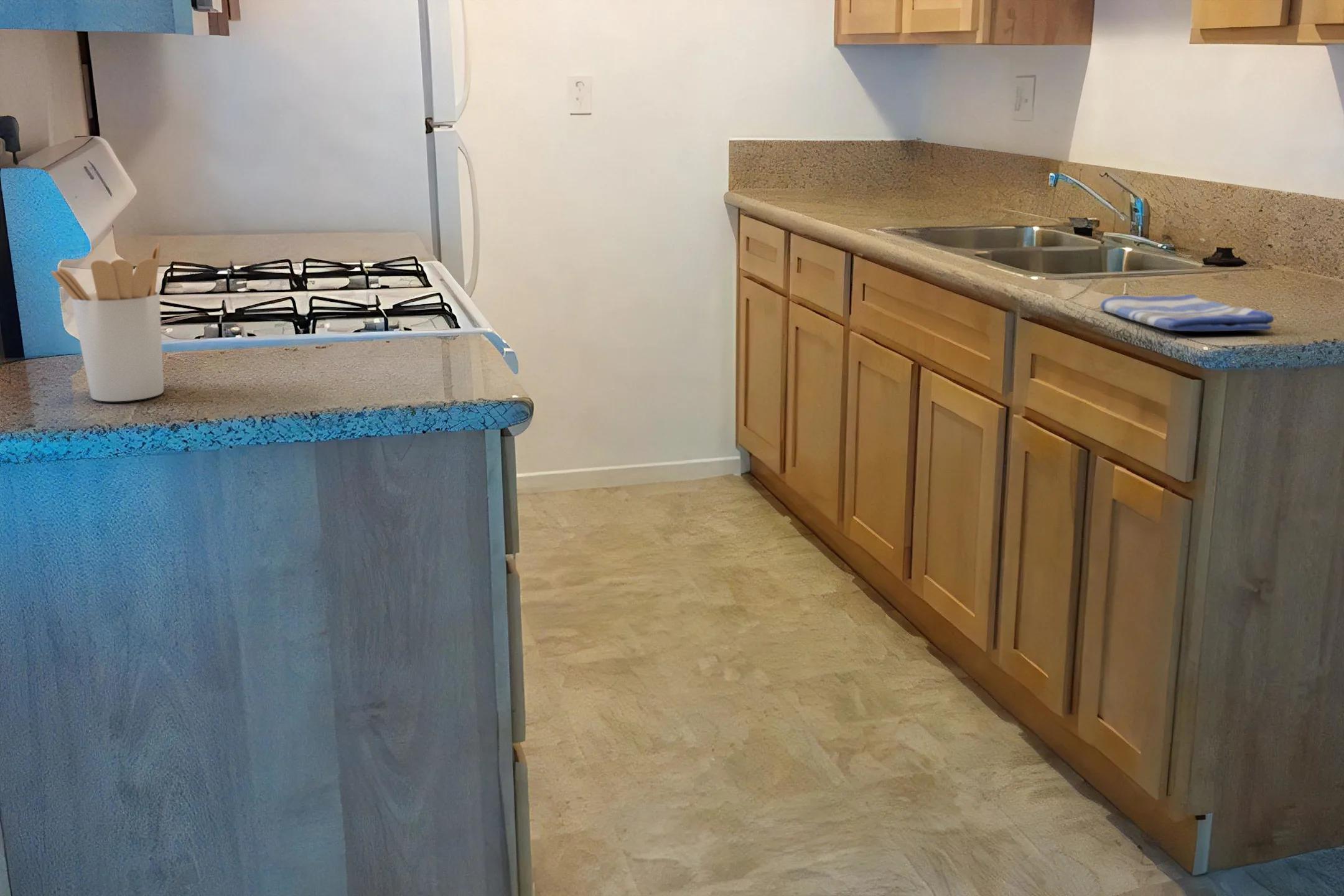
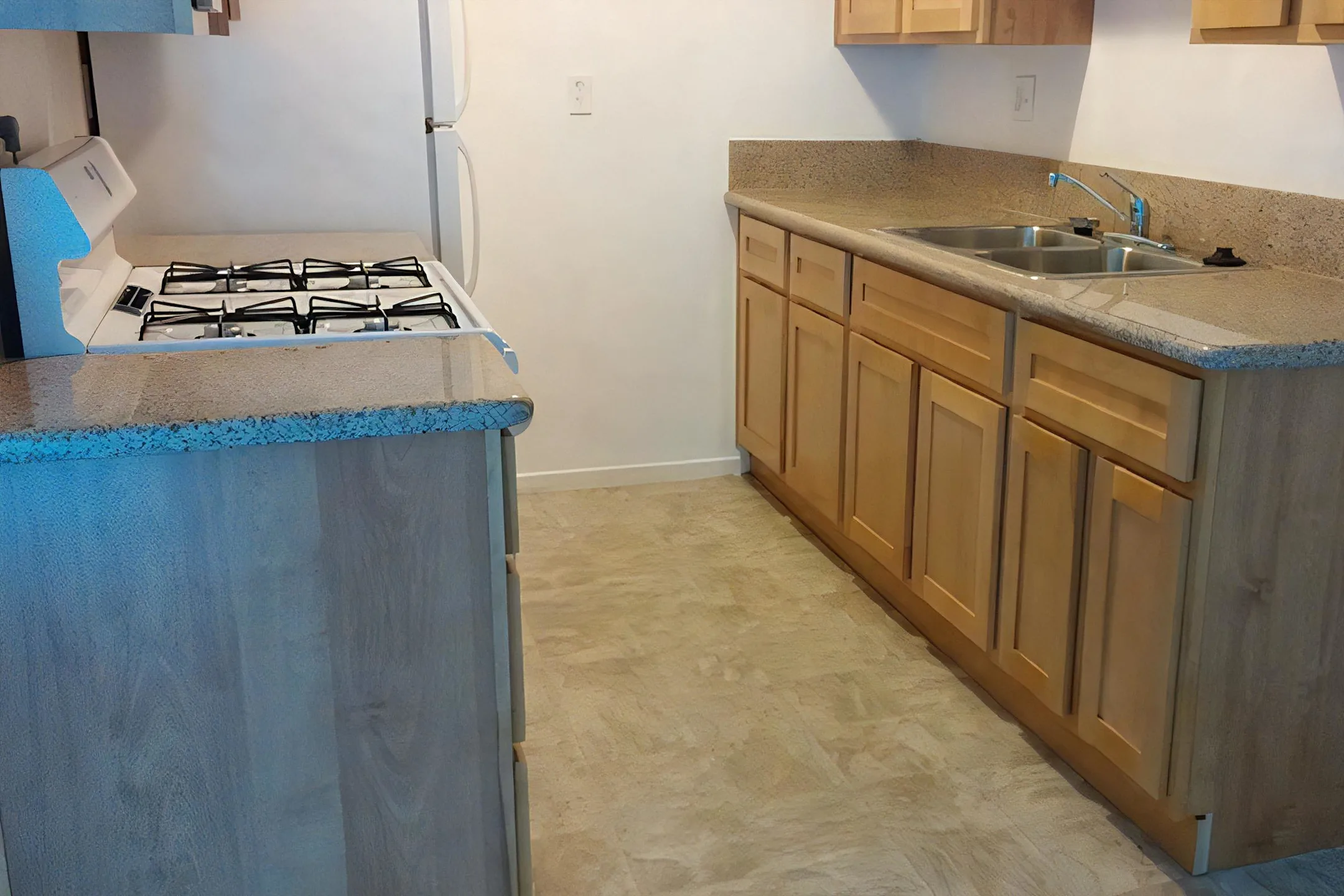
- dish towel [1099,294,1274,332]
- utensil holder [50,243,164,402]
